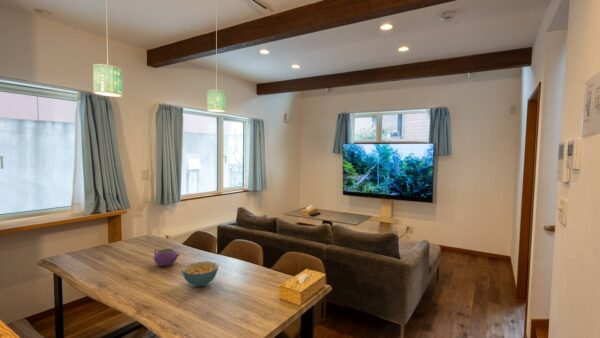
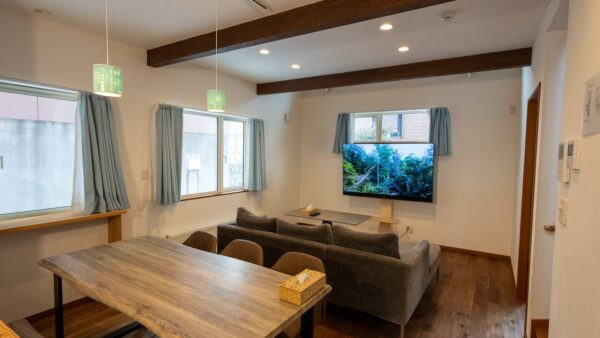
- cereal bowl [181,261,220,287]
- teapot [153,248,180,267]
